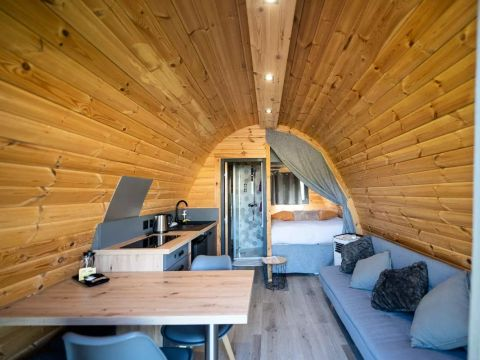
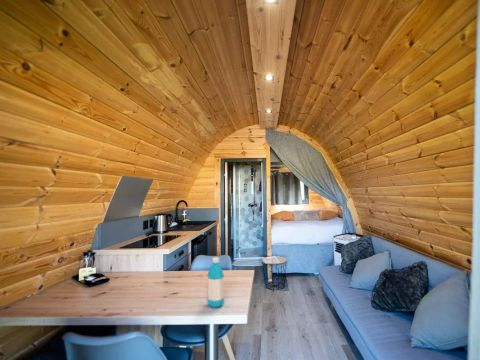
+ water bottle [206,256,225,309]
